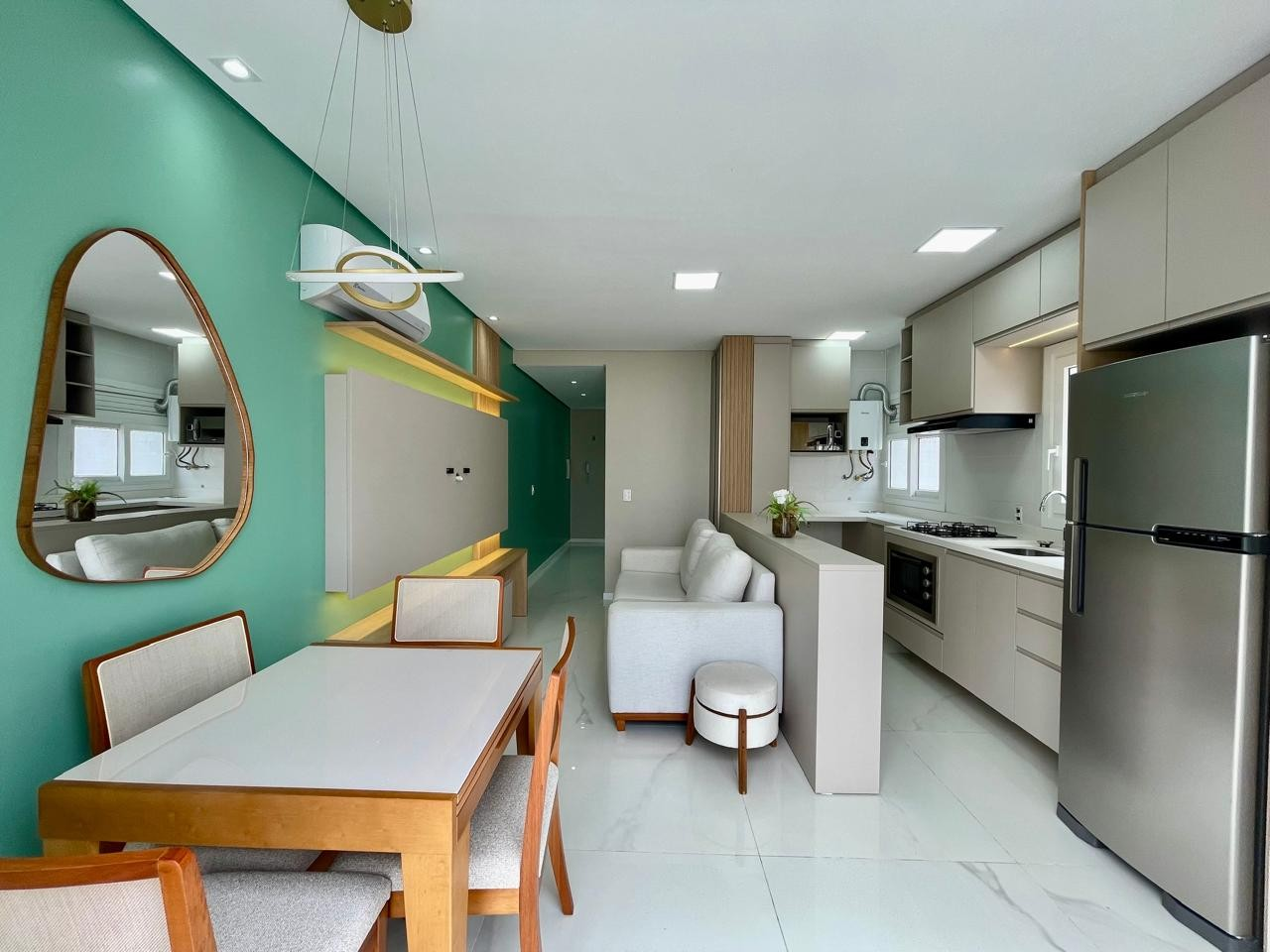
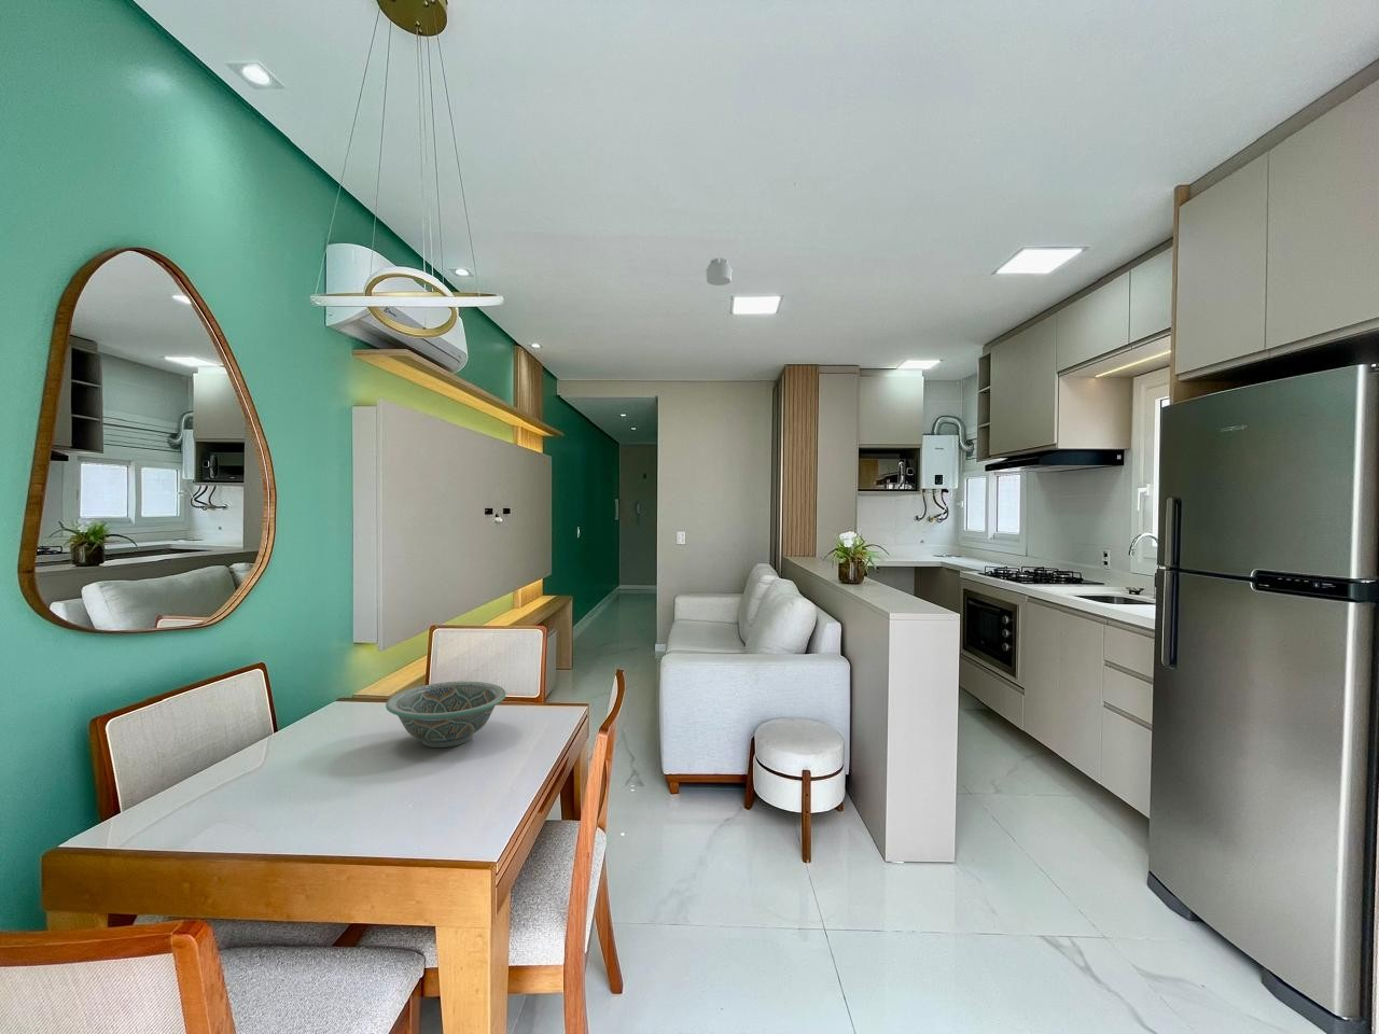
+ smoke detector [705,257,733,287]
+ decorative bowl [384,681,507,748]
